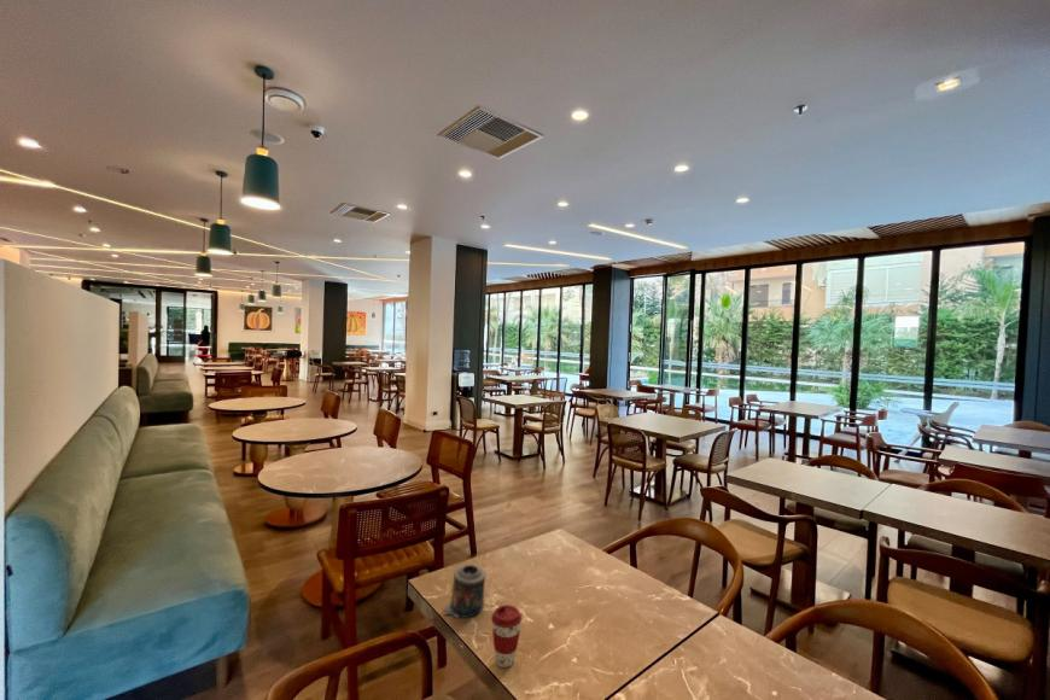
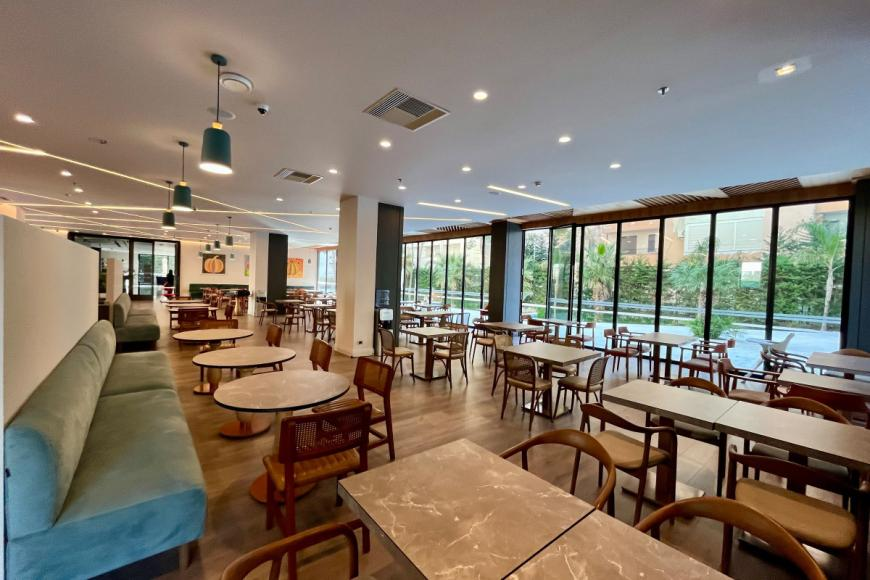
- coffee cup [490,603,524,669]
- candle [443,564,486,619]
